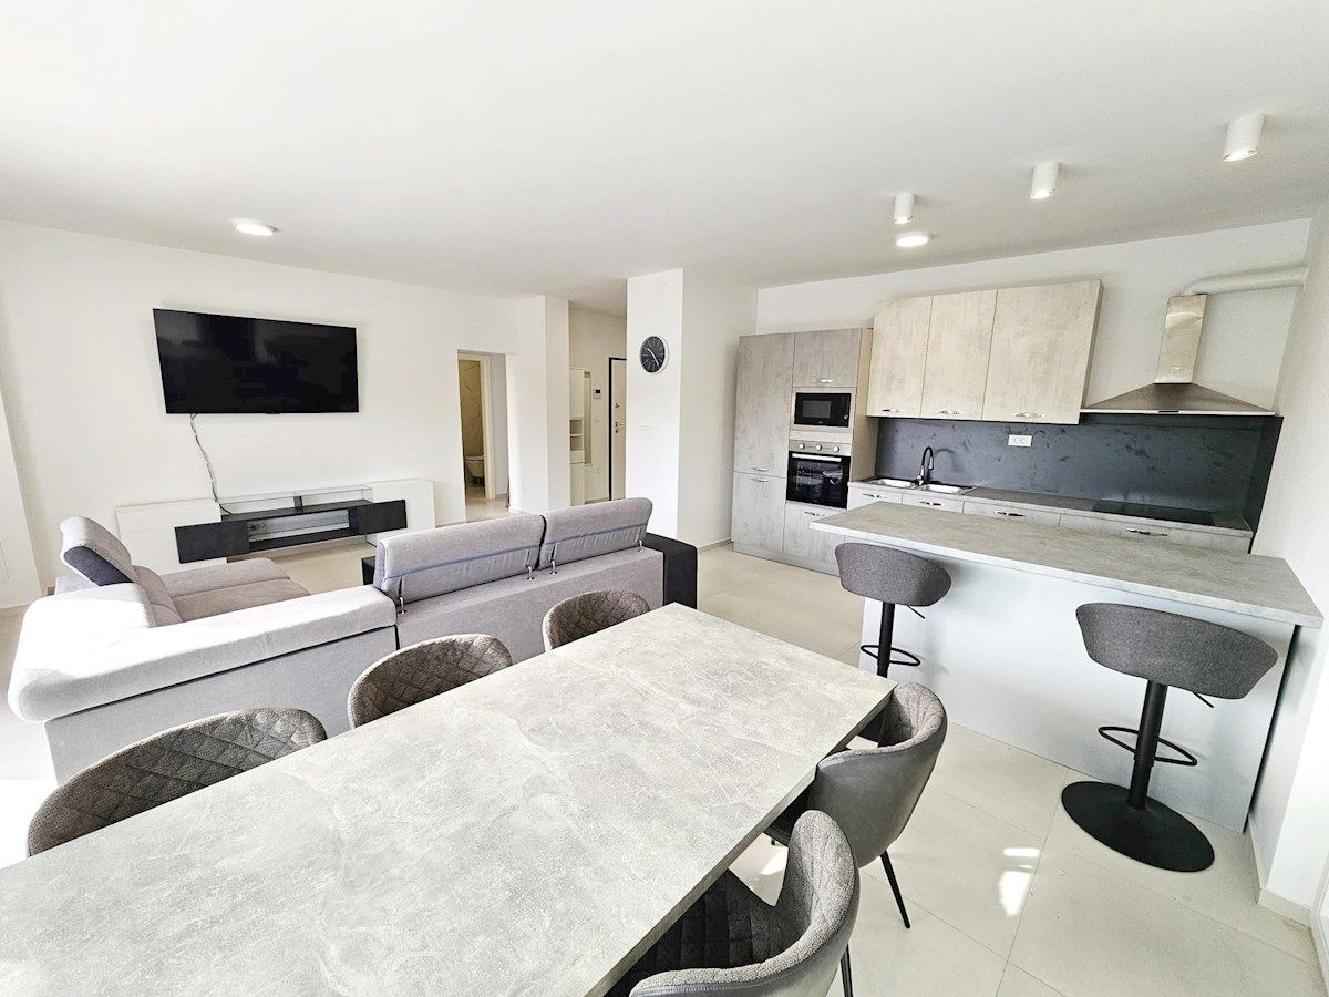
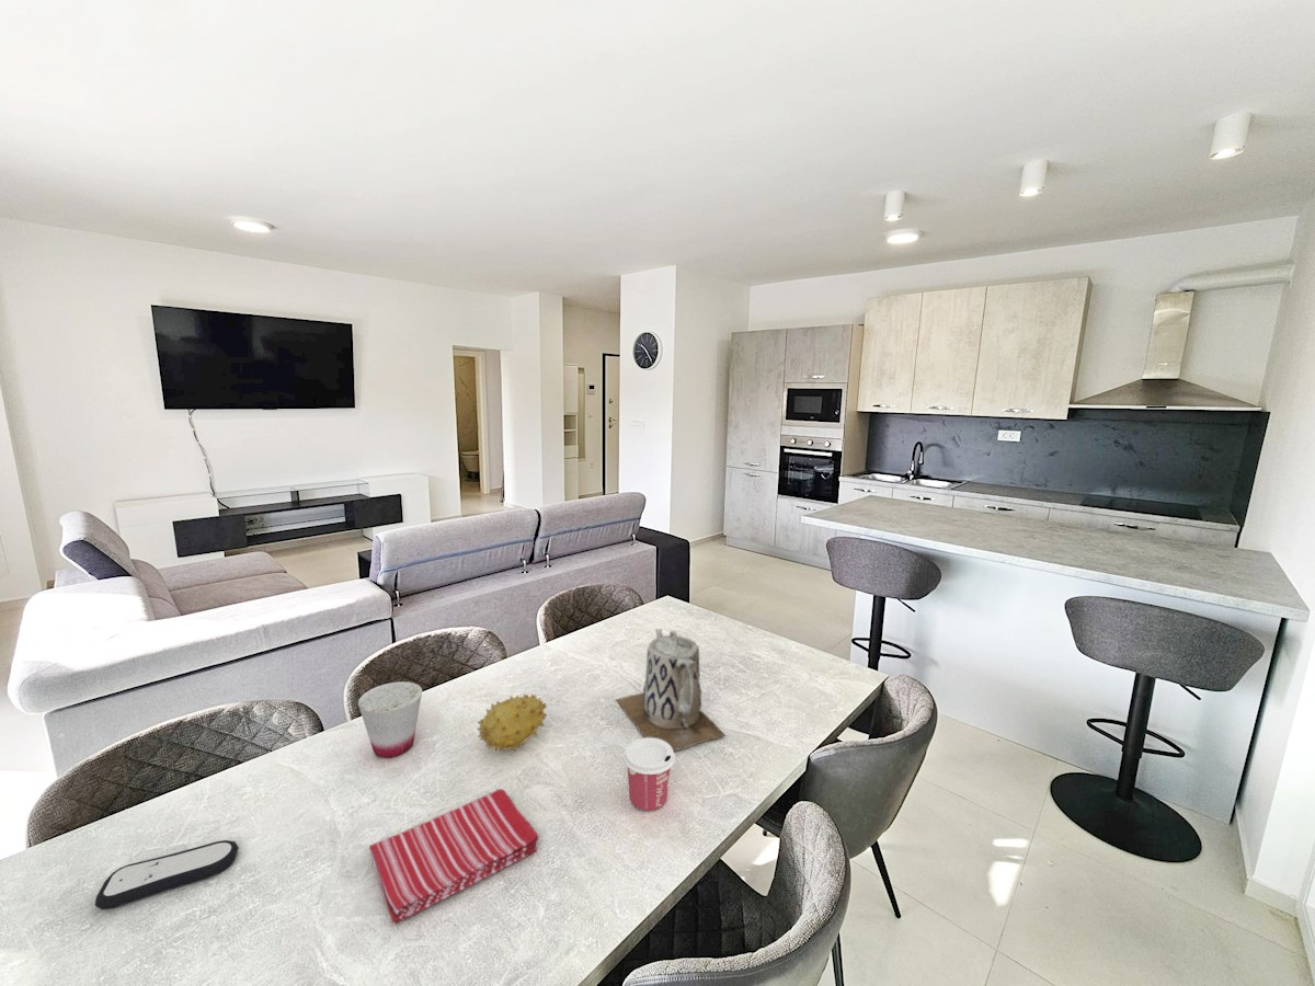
+ cup [622,737,676,812]
+ cup [357,680,423,759]
+ remote control [94,839,240,910]
+ dish towel [368,788,539,926]
+ teapot [615,628,728,752]
+ fruit [476,693,549,753]
